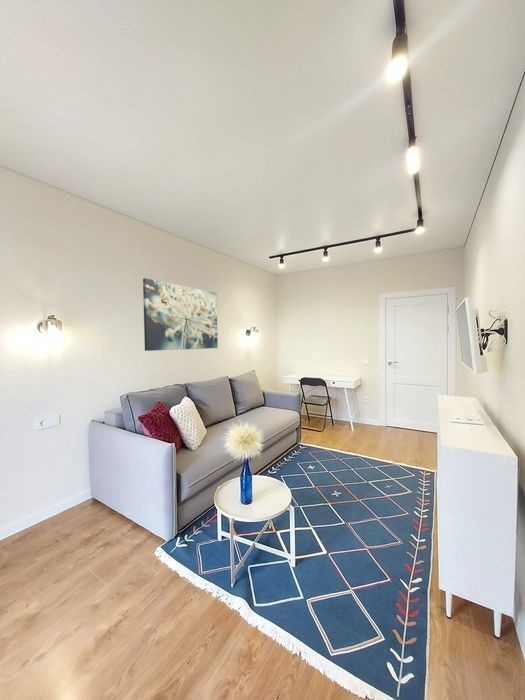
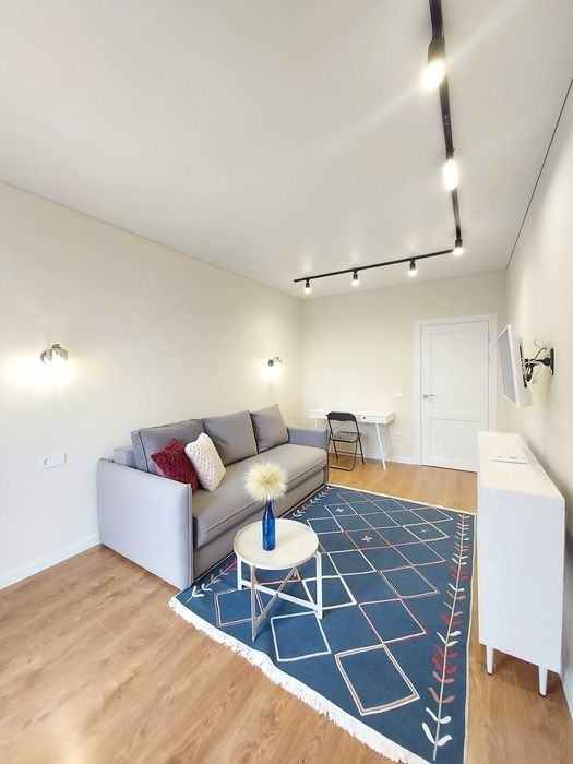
- wall art [142,277,219,352]
